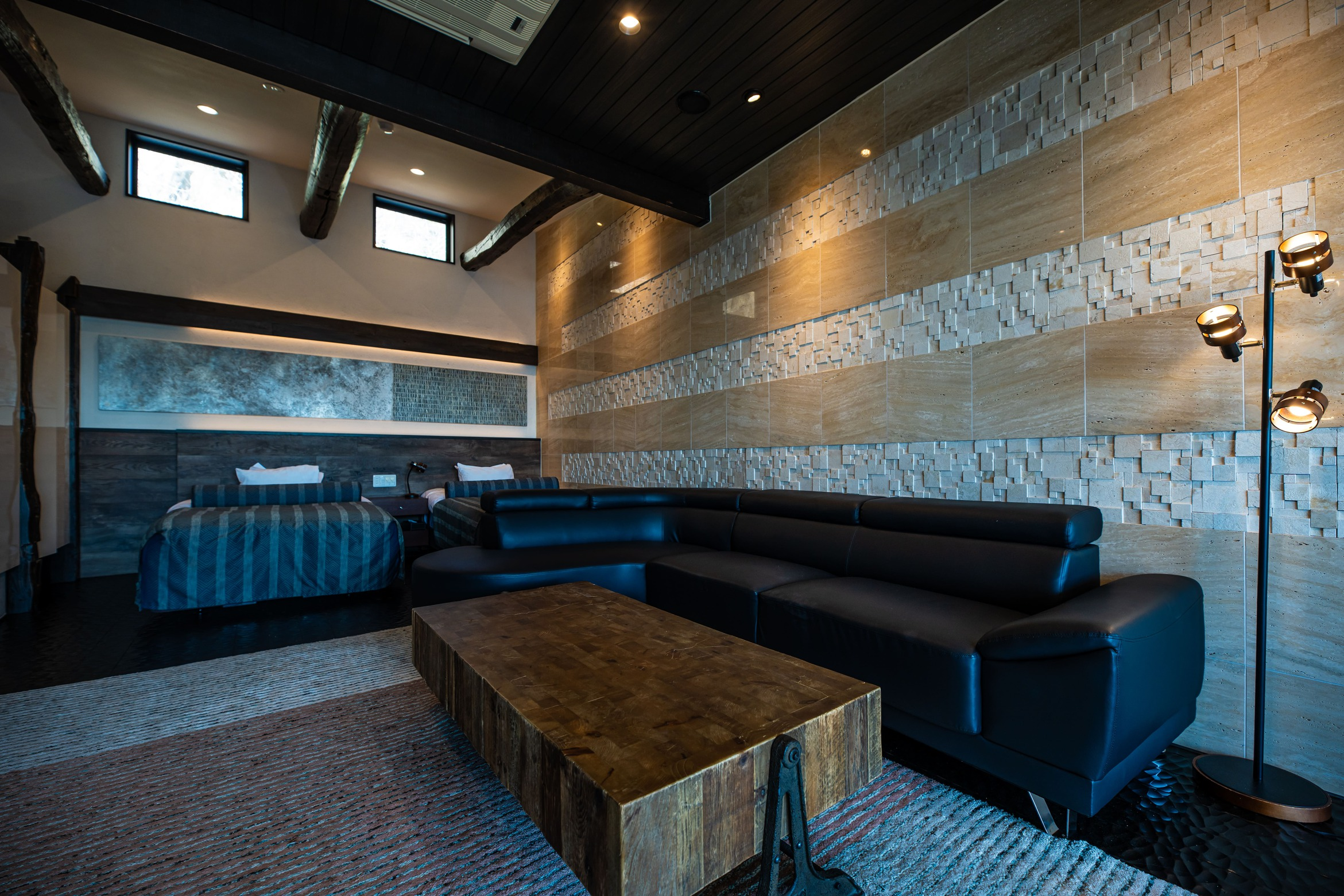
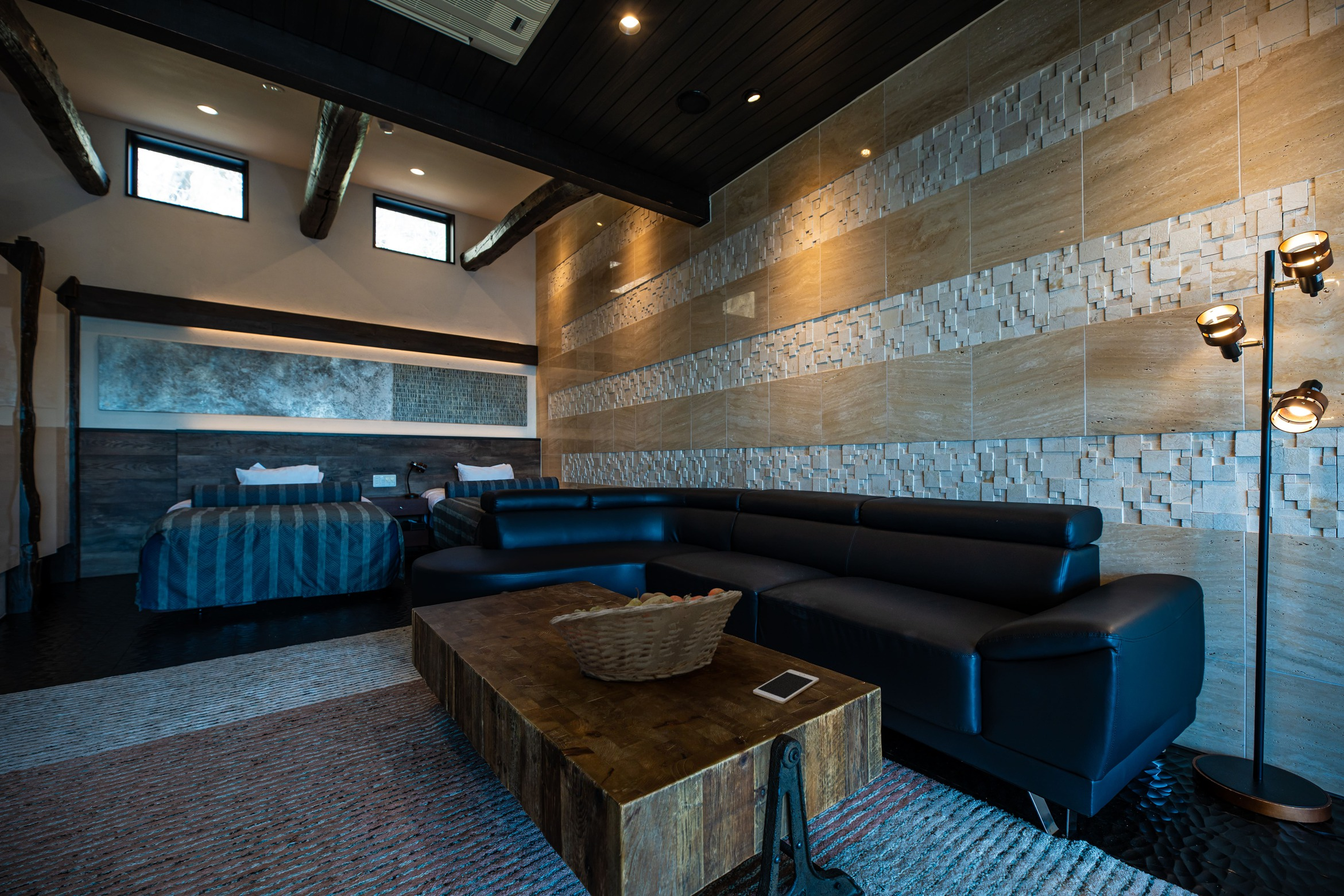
+ cell phone [753,669,819,704]
+ fruit basket [549,587,743,683]
